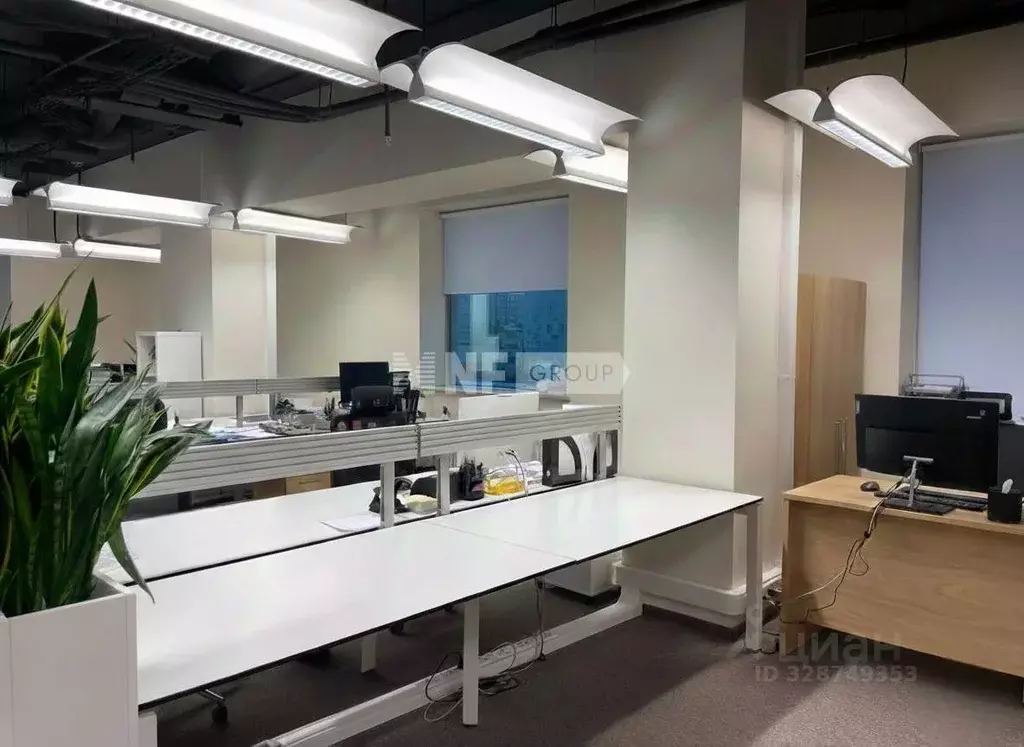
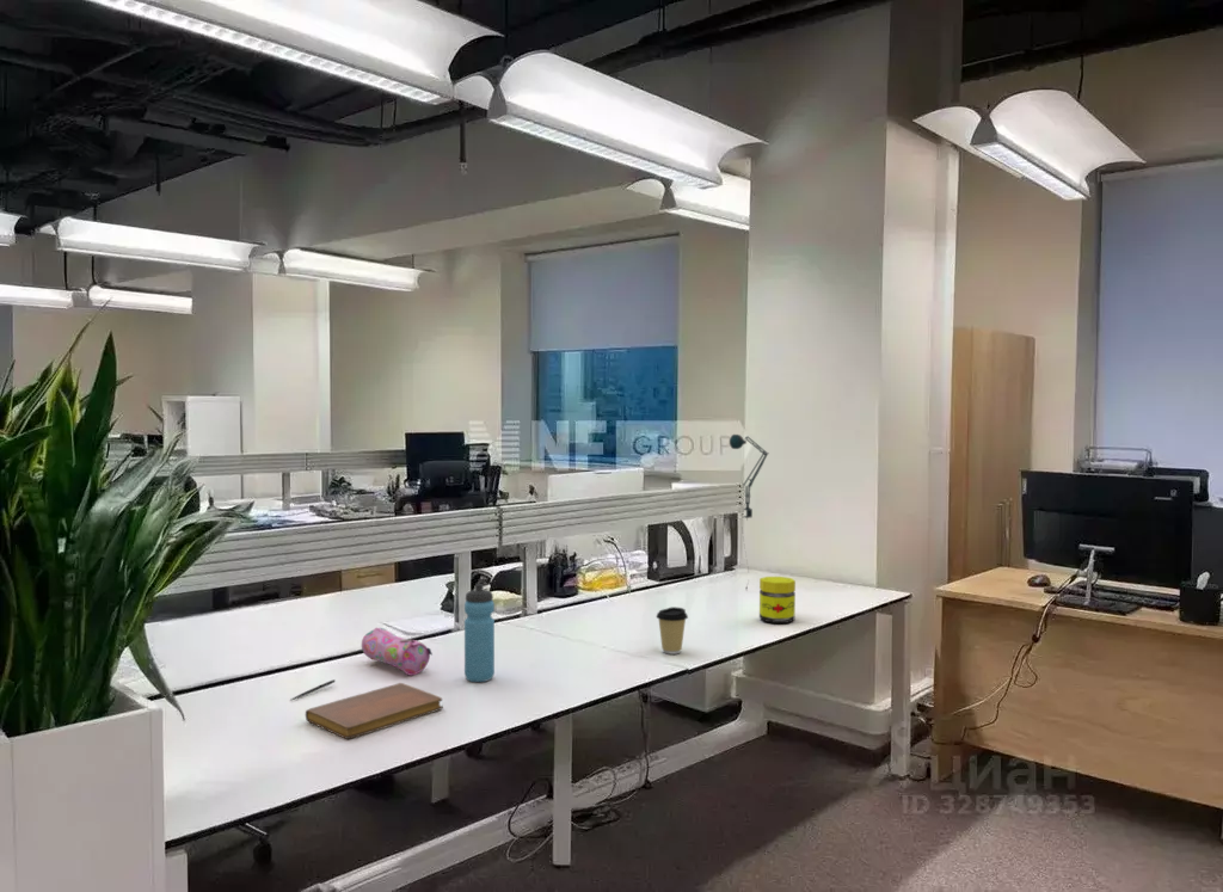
+ jar [758,576,797,625]
+ notebook [305,682,444,740]
+ desk lamp [729,433,769,592]
+ pen [288,678,337,702]
+ pencil case [361,627,434,677]
+ water bottle [463,583,496,683]
+ coffee cup [654,605,689,656]
